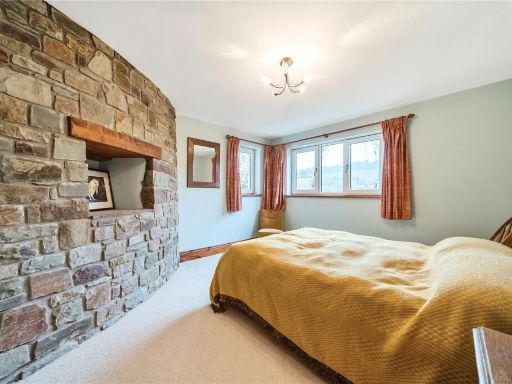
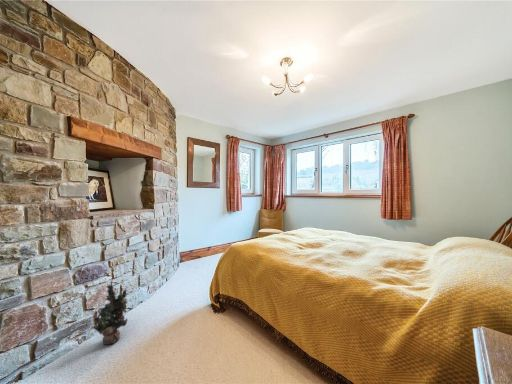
+ decorative plant [90,283,128,346]
